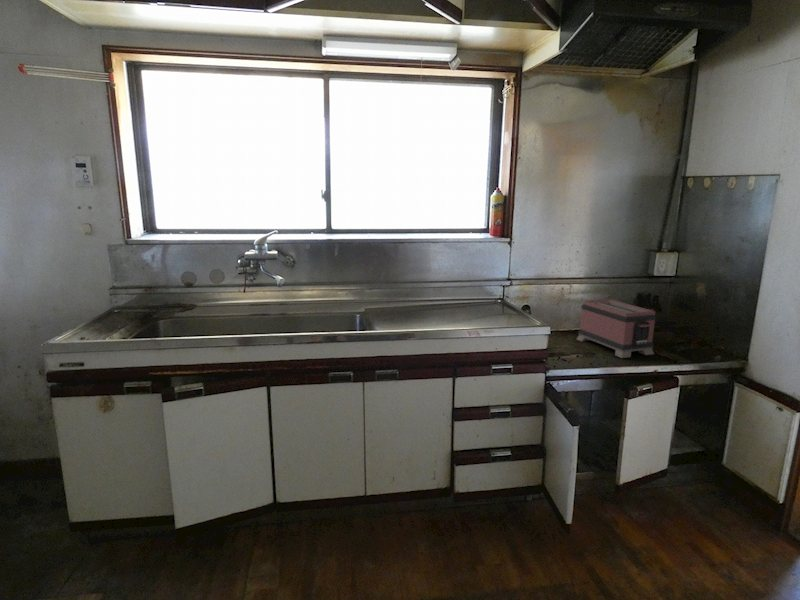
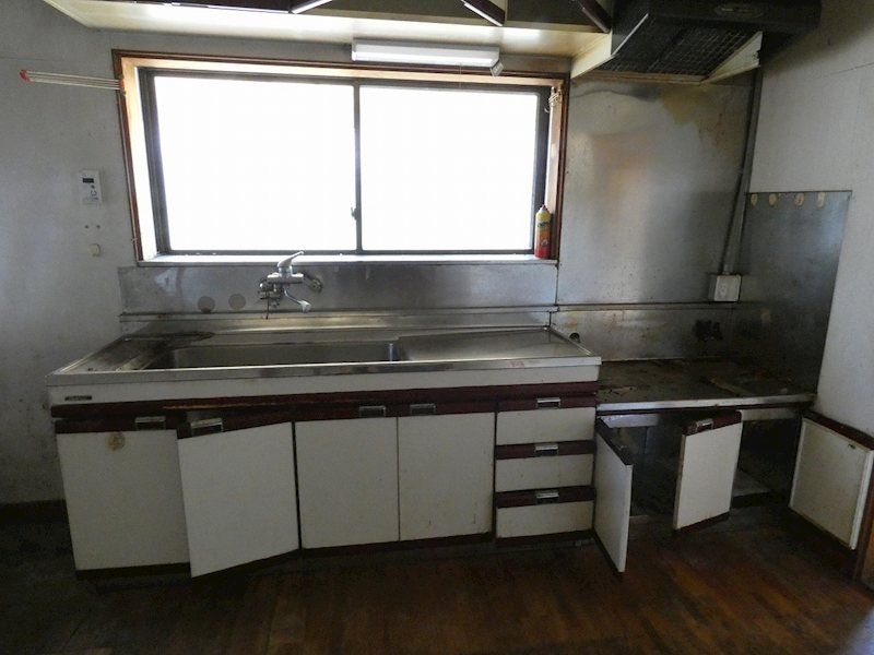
- toaster [576,298,657,359]
